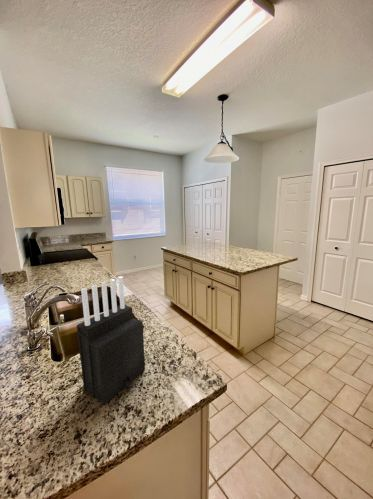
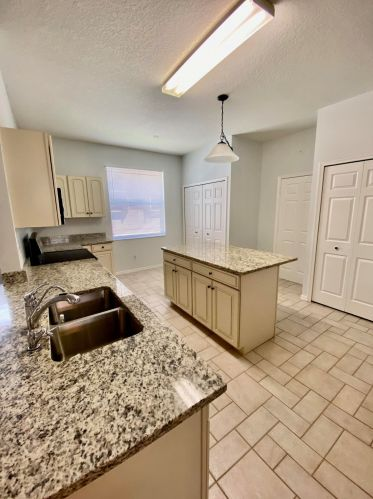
- knife block [76,275,146,406]
